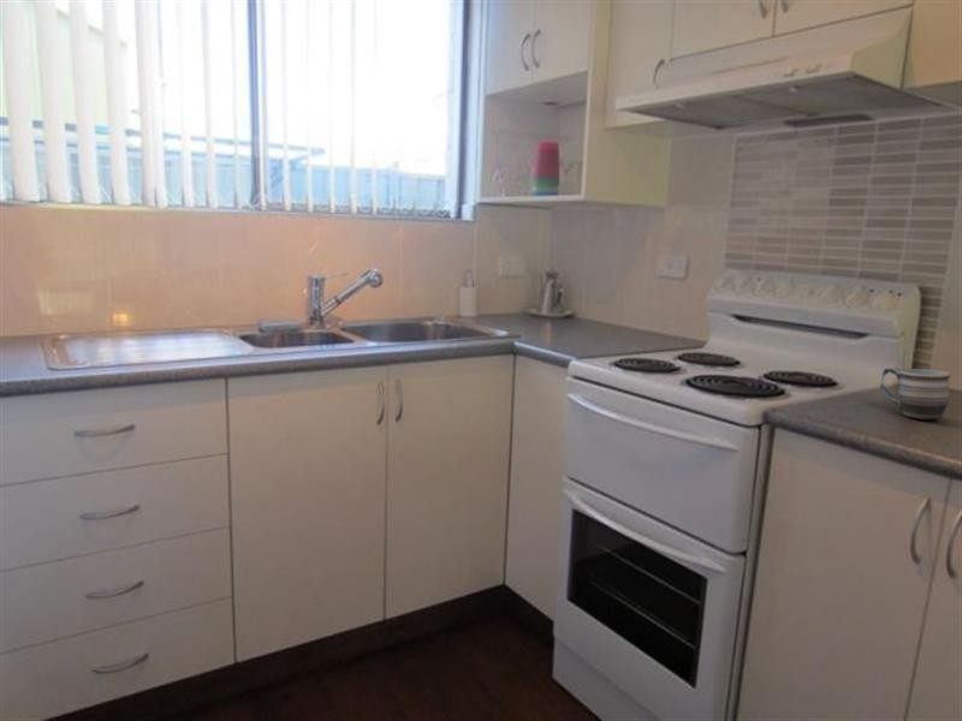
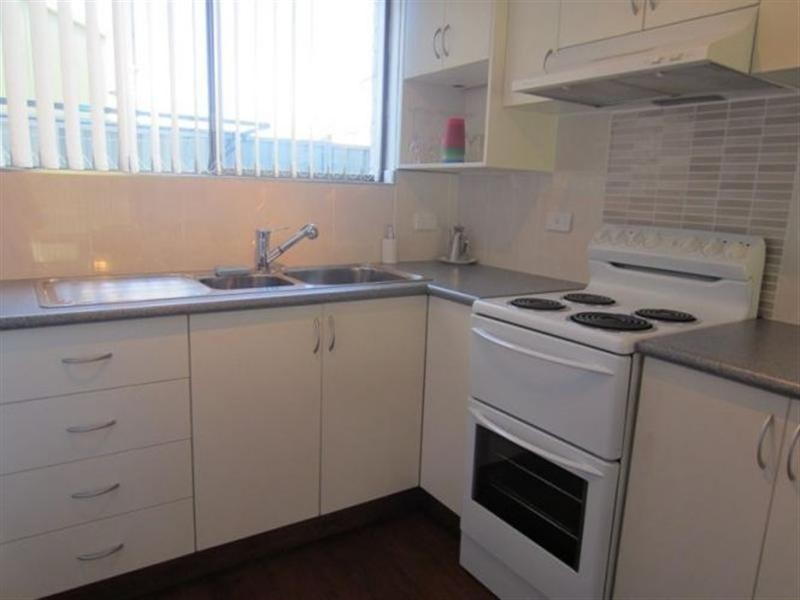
- mug [879,365,952,421]
